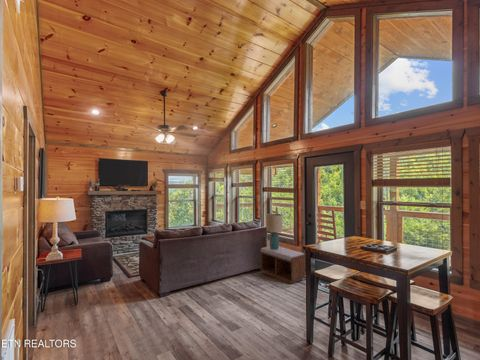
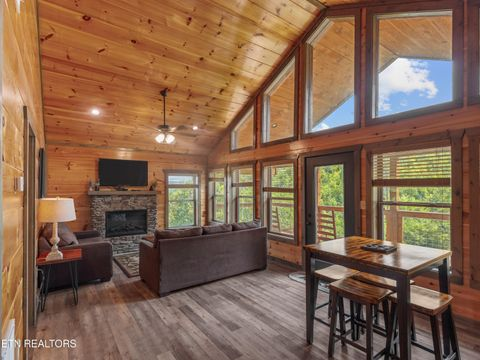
- lamp [265,213,283,249]
- bench [260,245,306,285]
